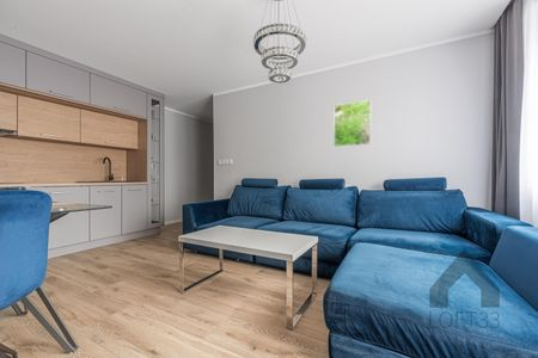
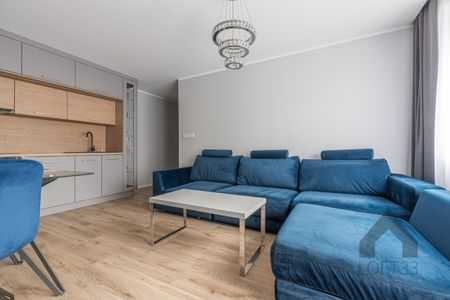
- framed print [332,99,372,148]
